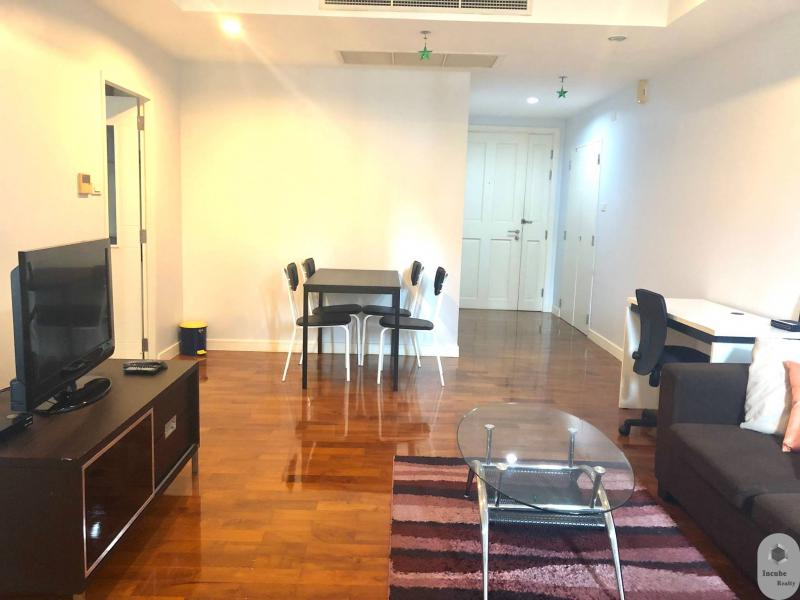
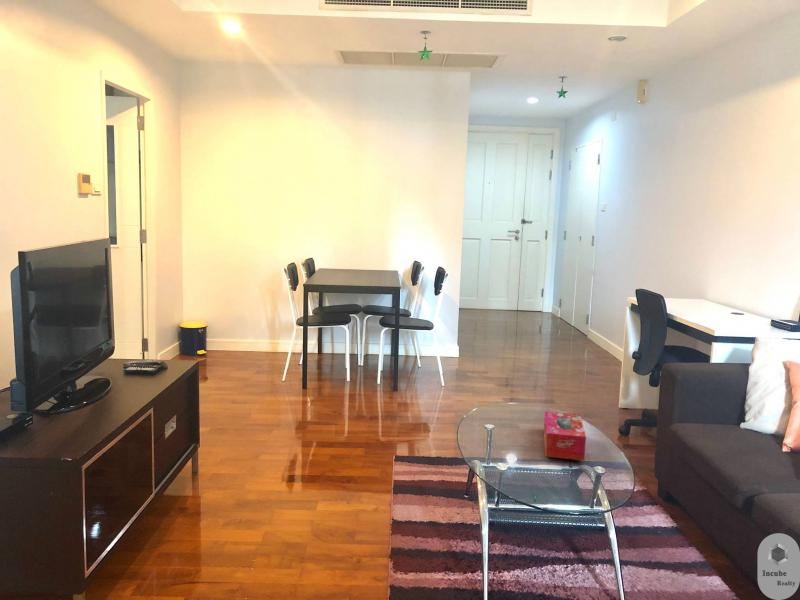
+ tissue box [543,410,587,462]
